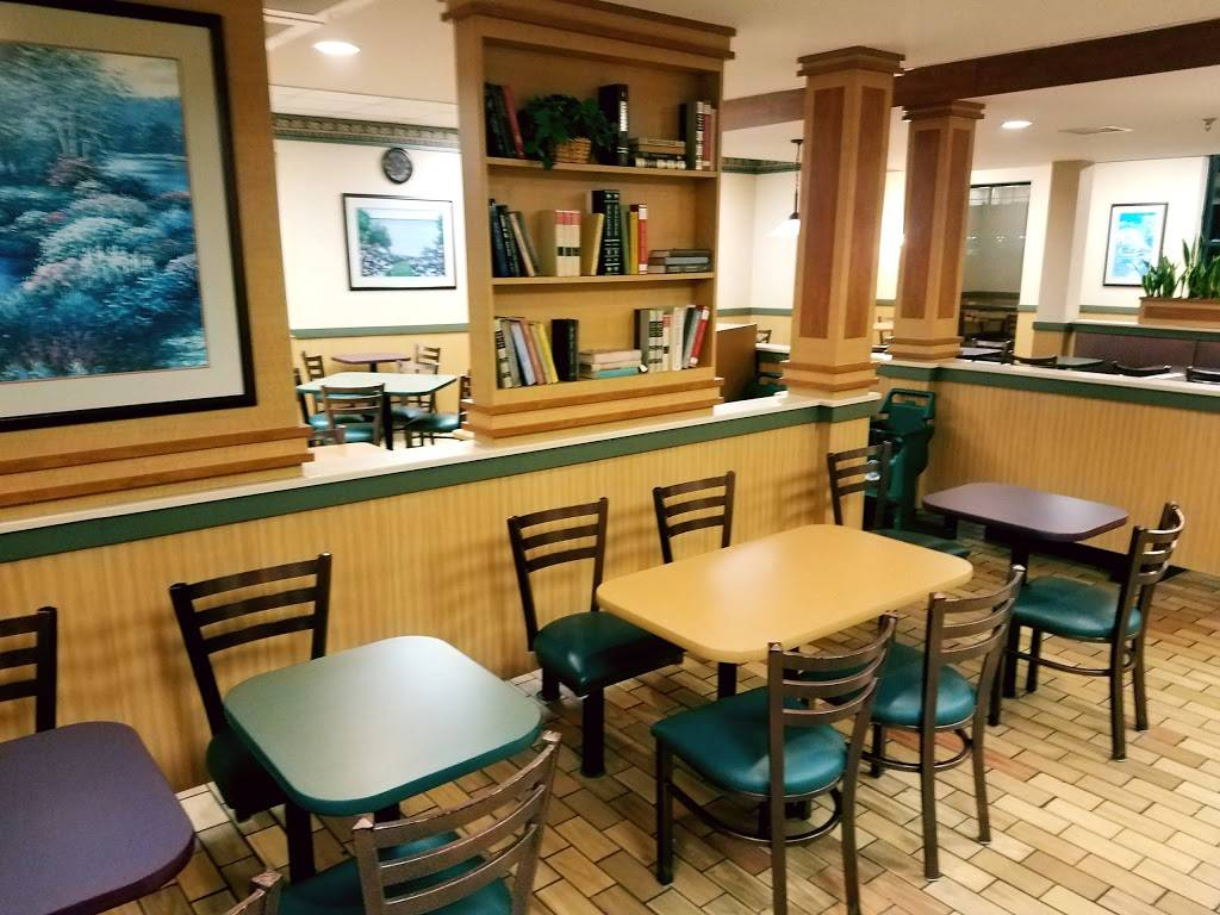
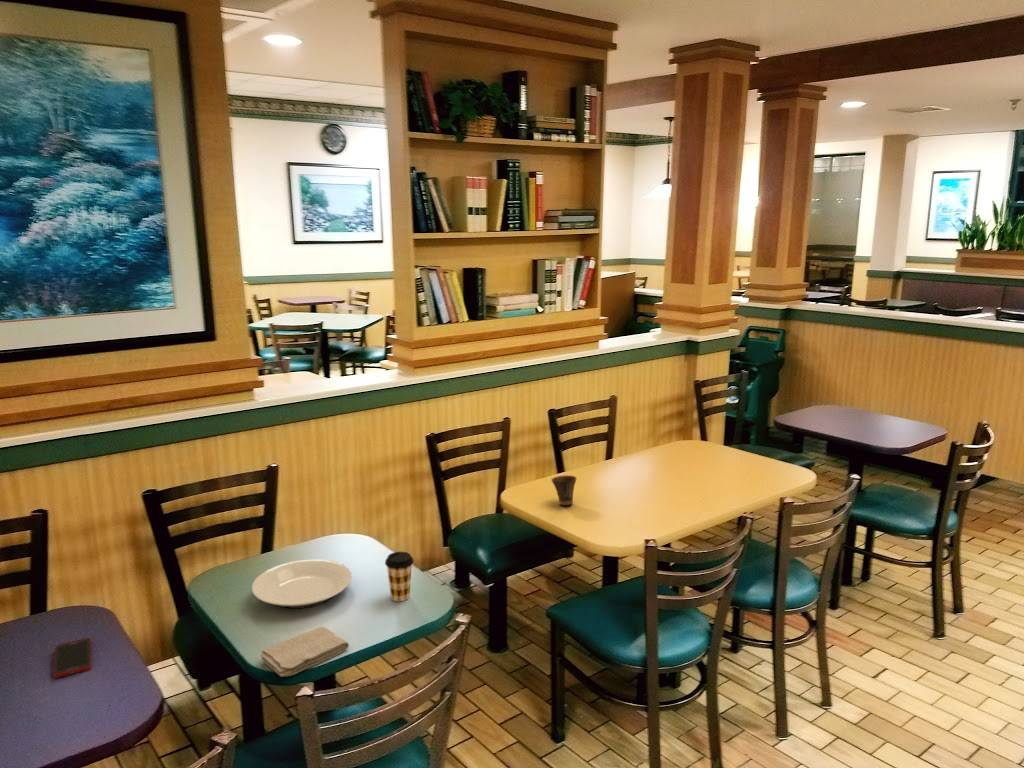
+ plate [251,558,353,610]
+ cell phone [53,637,93,679]
+ cup [551,475,577,506]
+ washcloth [260,625,350,678]
+ coffee cup [384,551,415,602]
